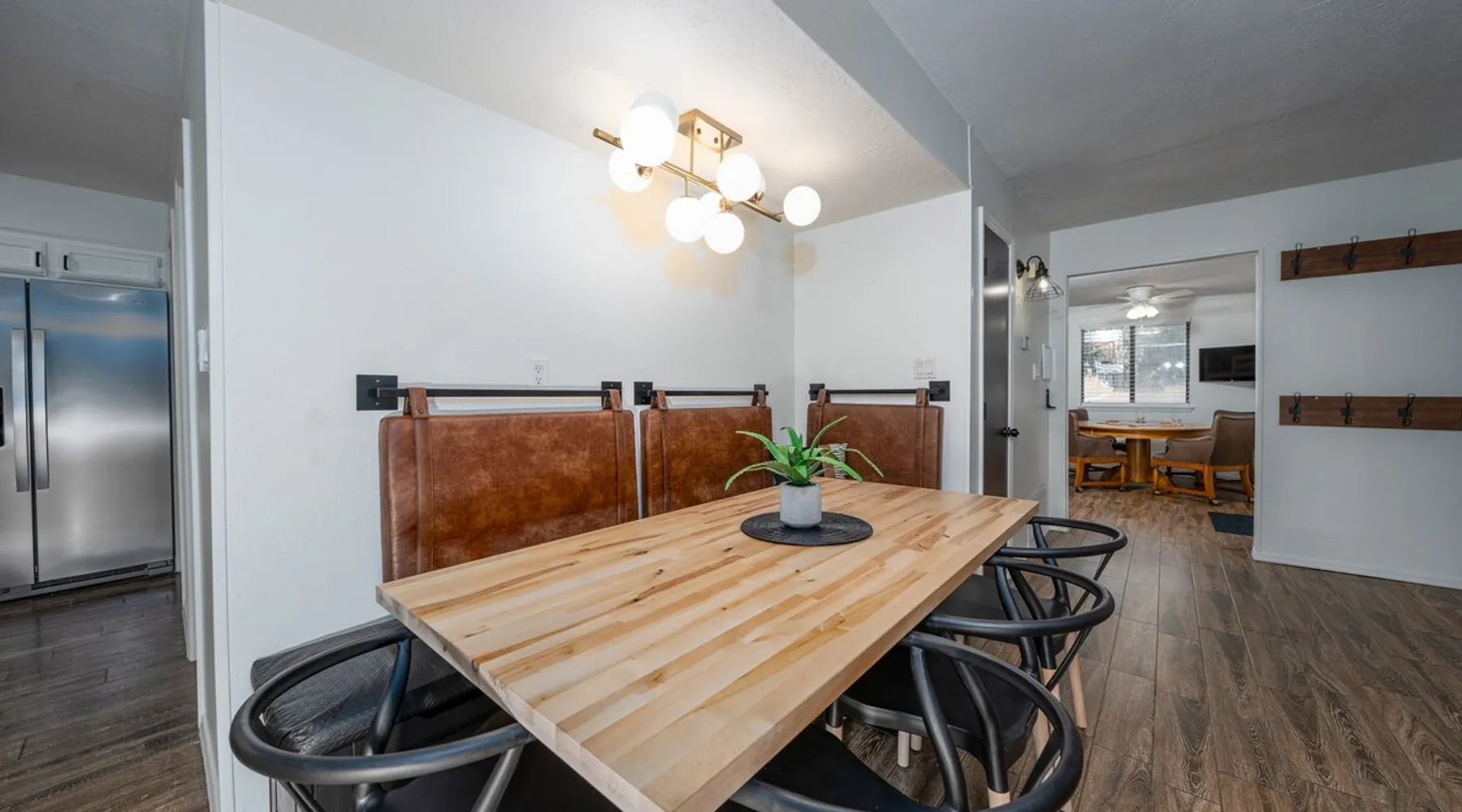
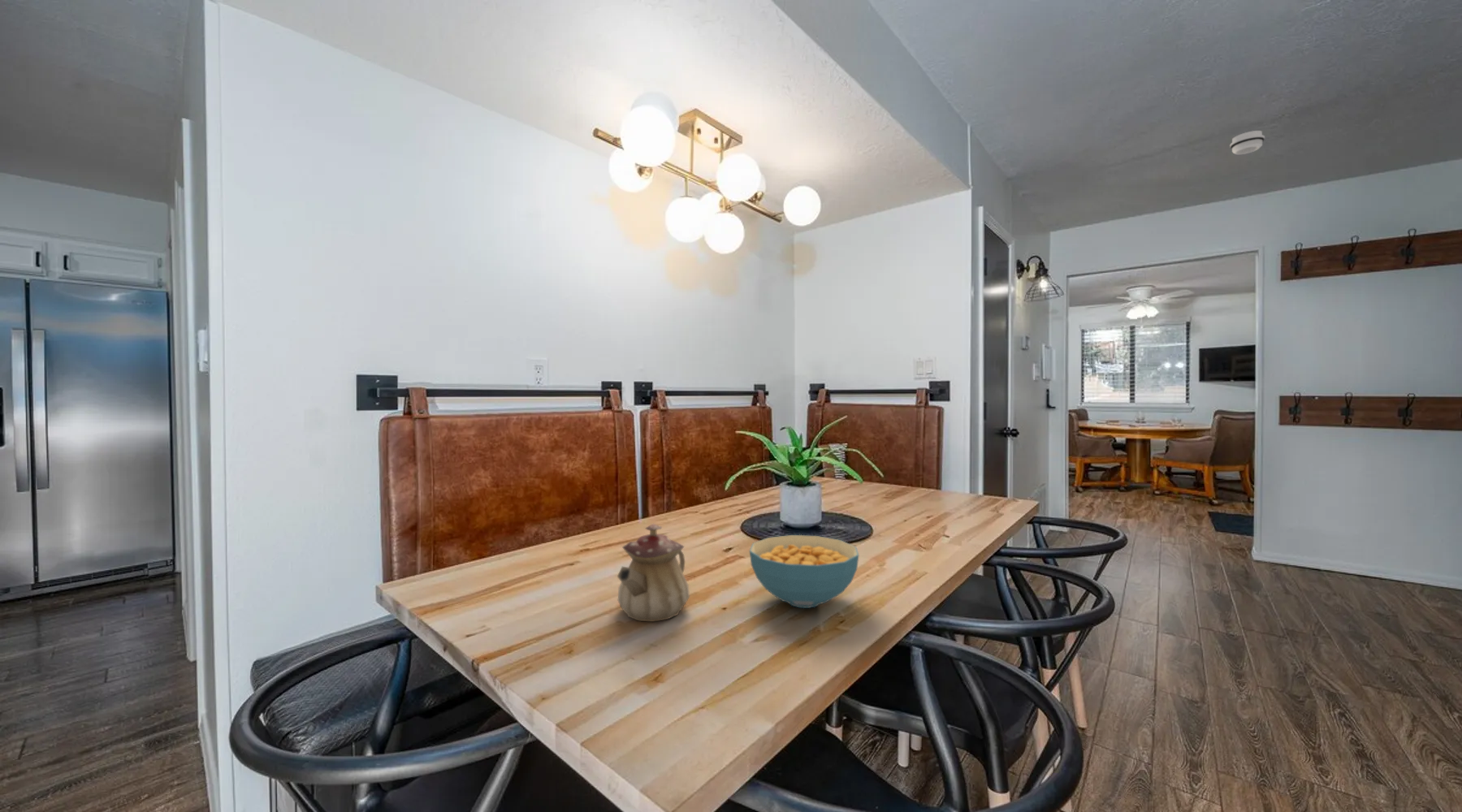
+ cereal bowl [749,534,859,609]
+ teapot [616,523,690,623]
+ smoke detector [1229,130,1265,155]
